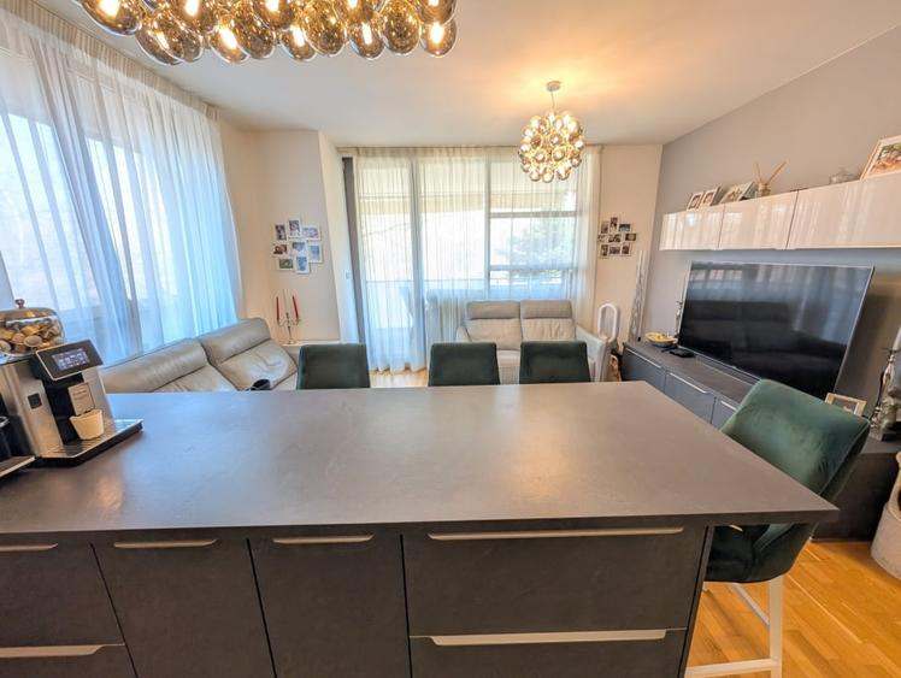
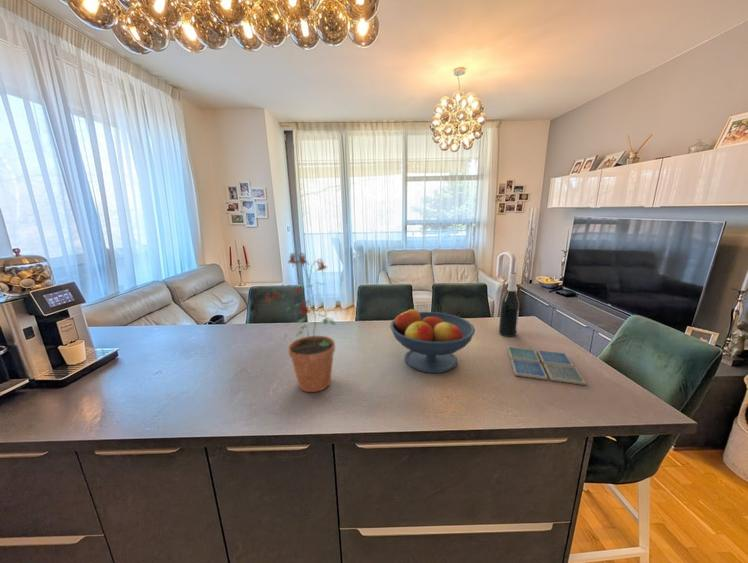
+ wine bottle [498,271,520,338]
+ drink coaster [507,346,587,386]
+ potted plant [264,252,337,393]
+ fruit bowl [389,308,476,374]
